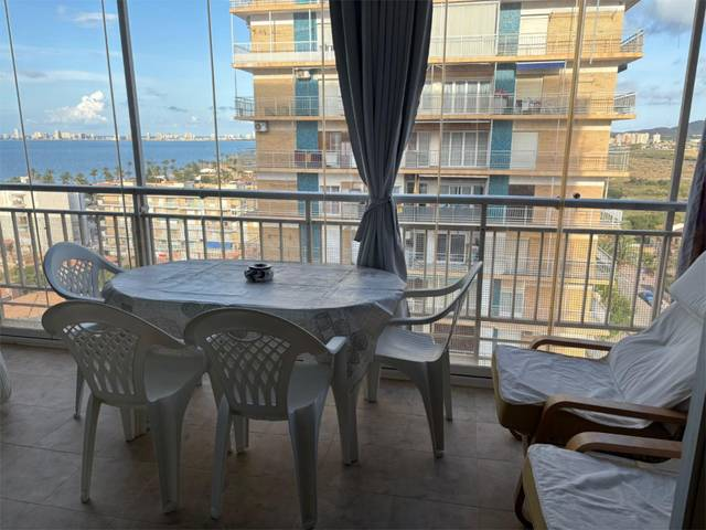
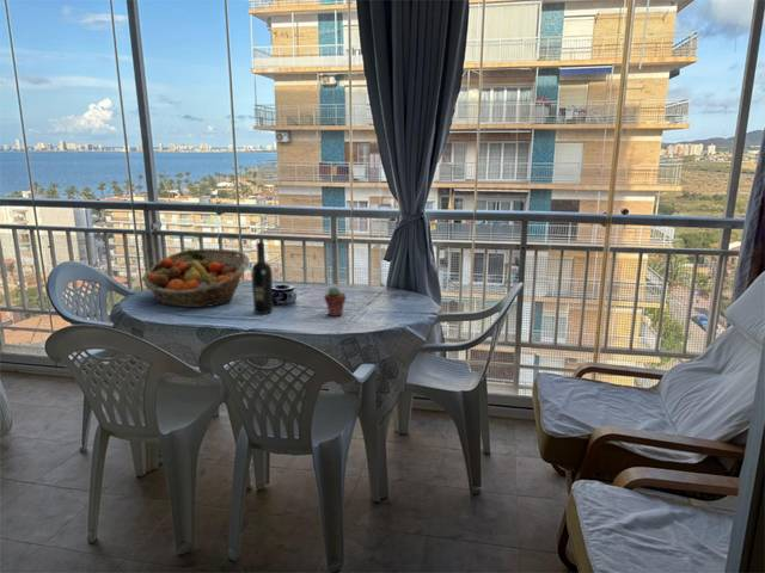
+ potted succulent [323,285,347,318]
+ fruit basket [141,248,251,308]
+ wine bottle [250,241,274,315]
